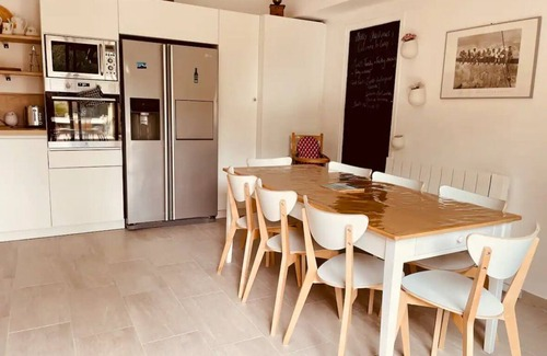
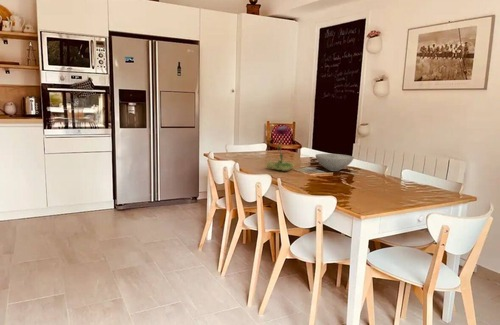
+ bowl [314,153,355,172]
+ flower [264,124,296,172]
